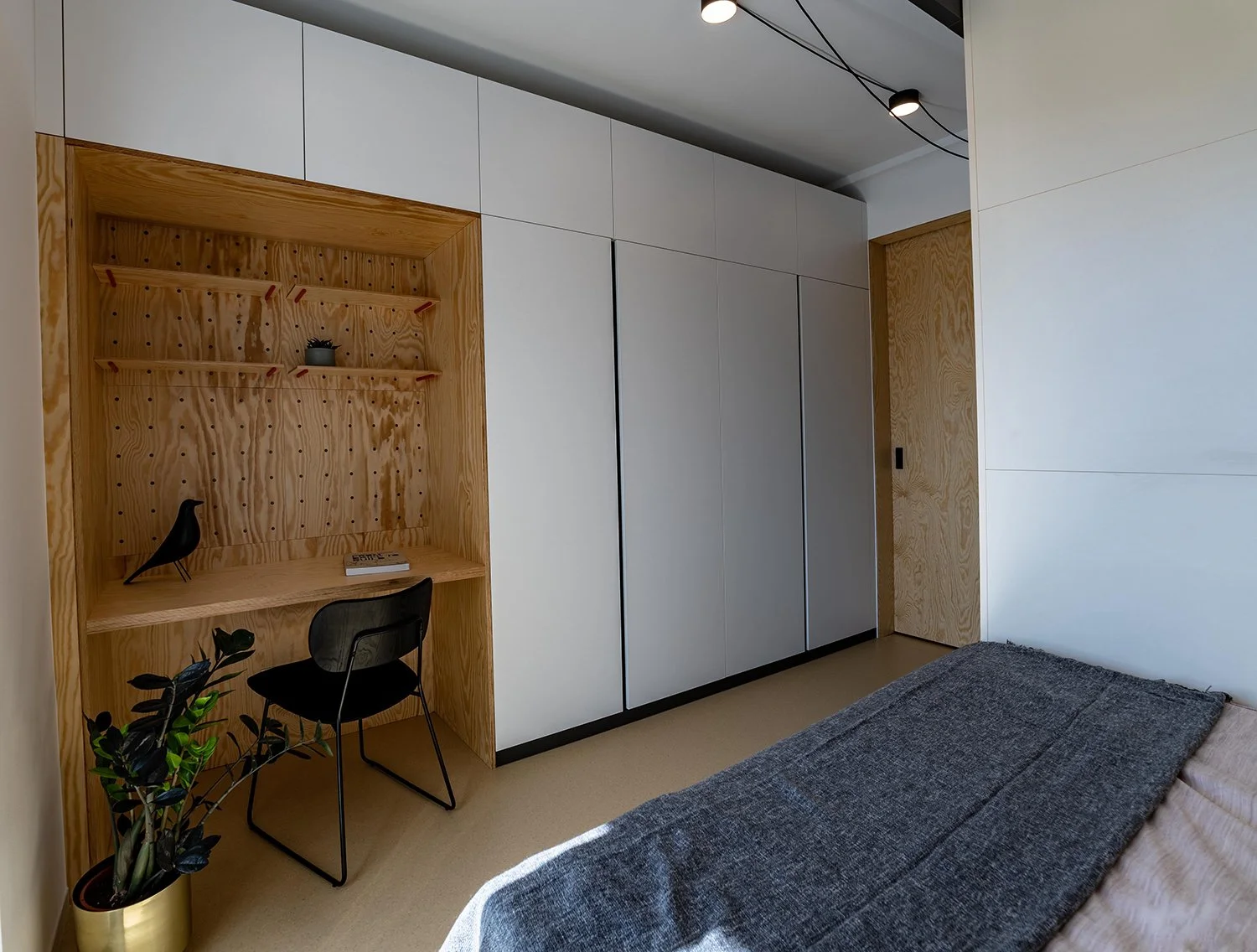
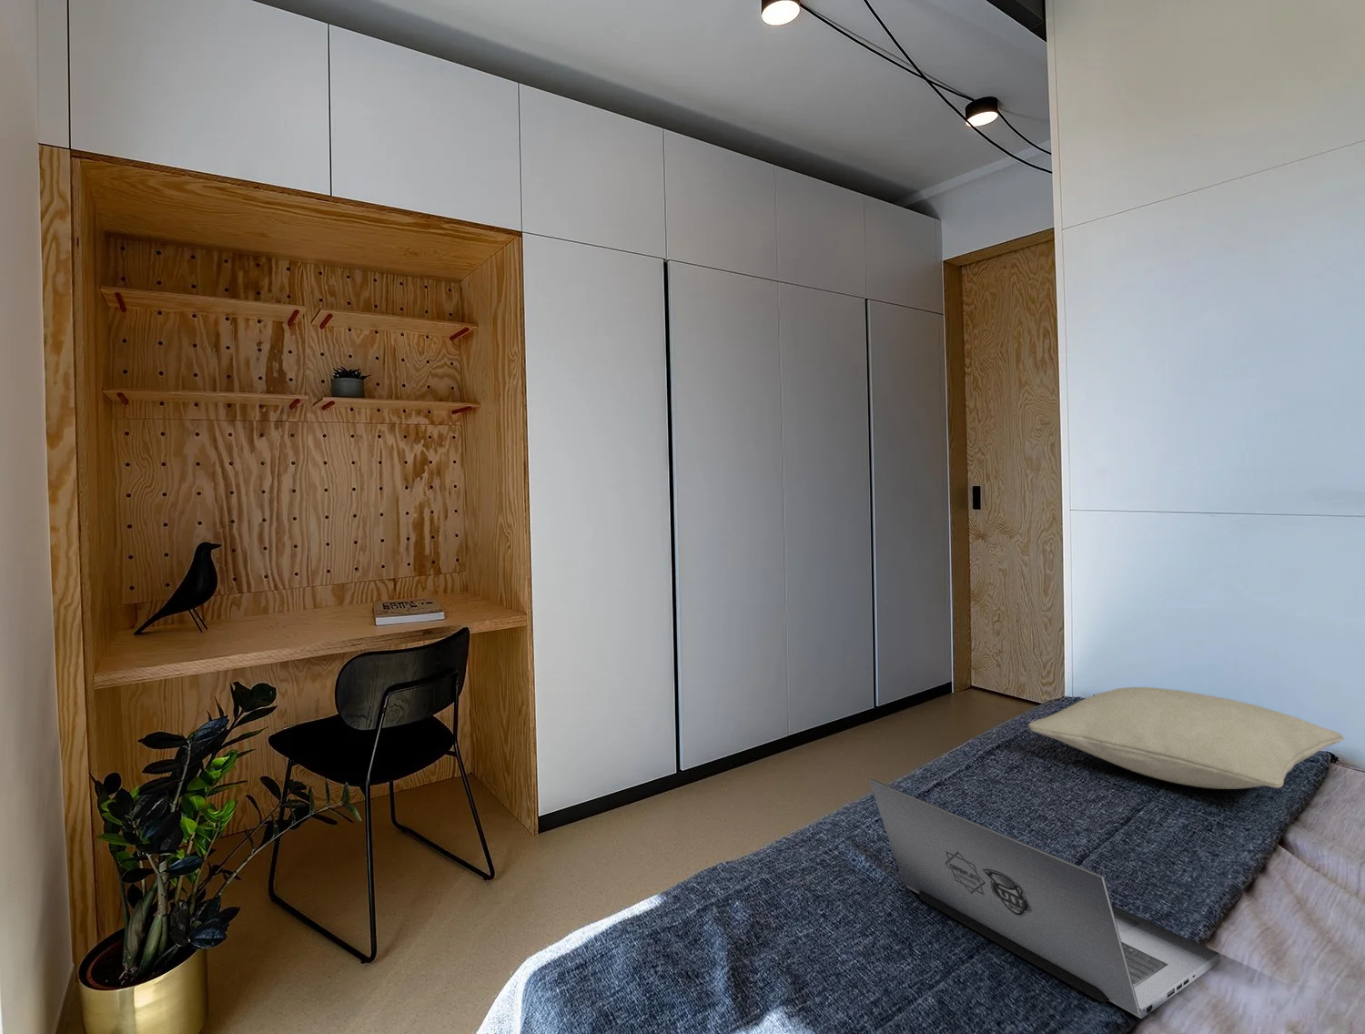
+ pillow [1027,686,1345,790]
+ laptop [868,779,1221,1020]
